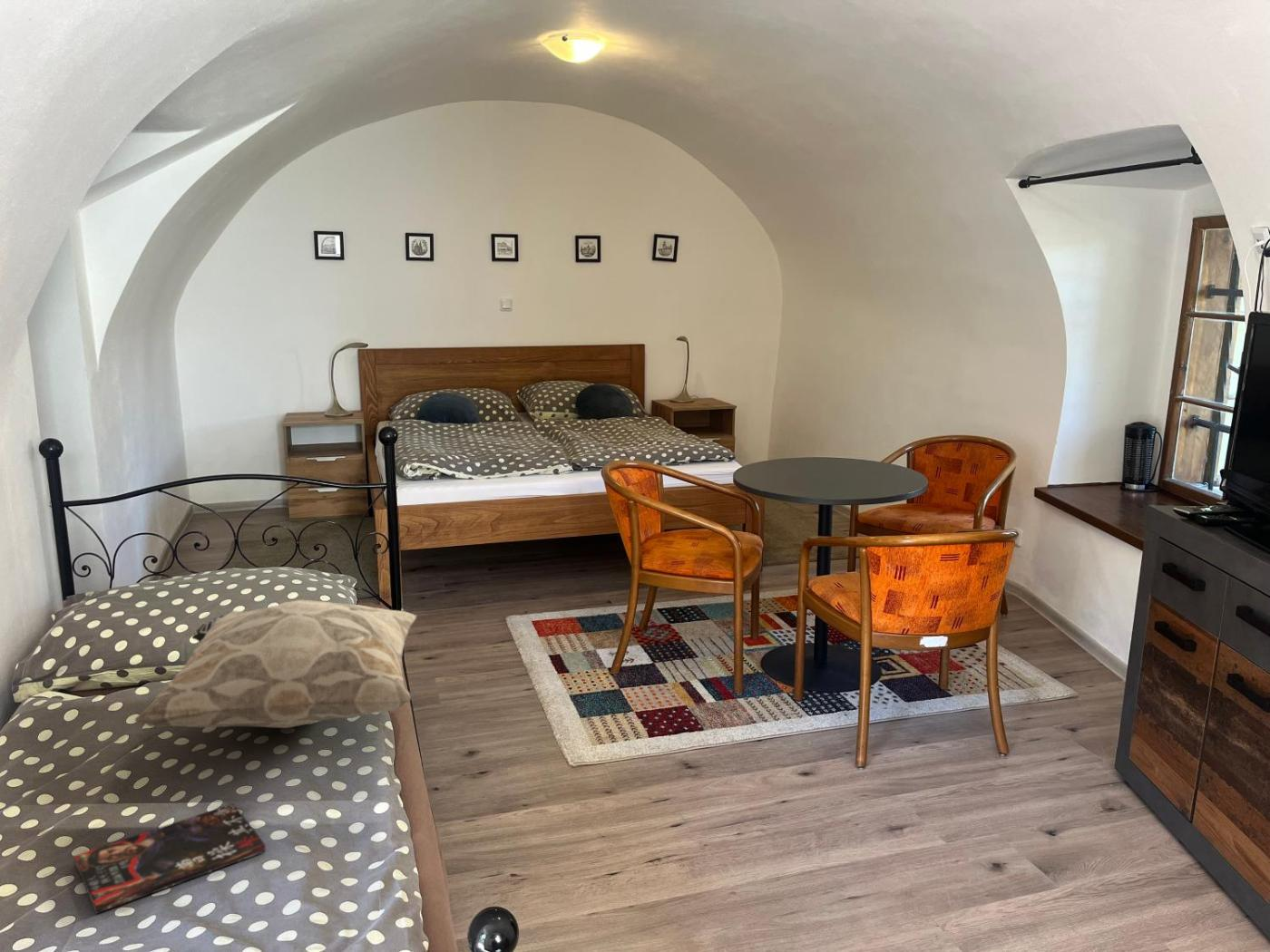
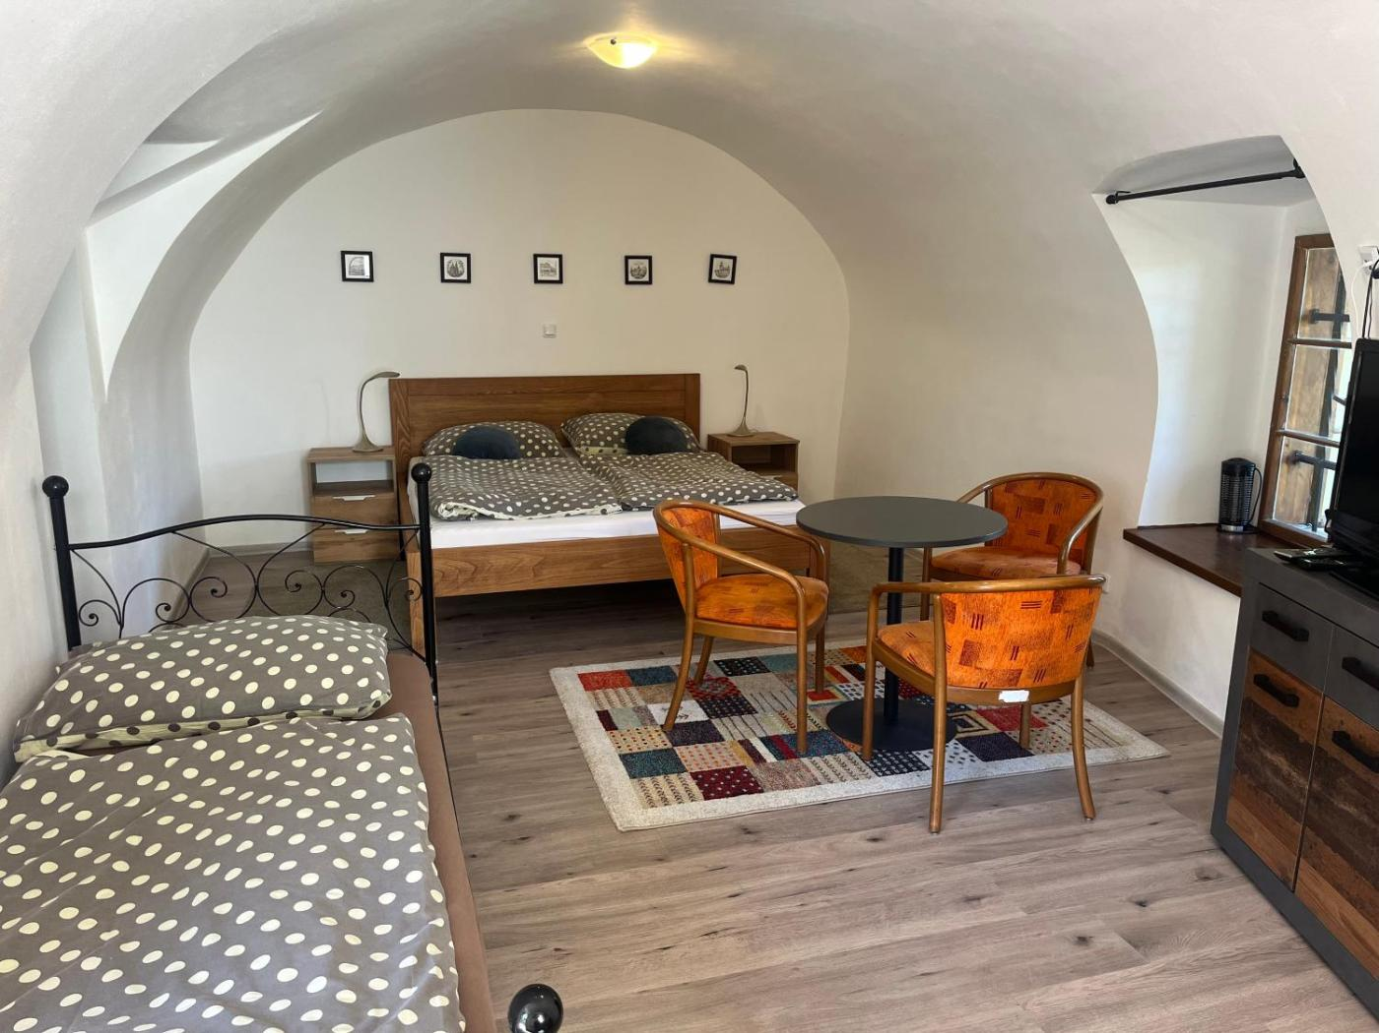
- book [73,802,267,915]
- decorative pillow [133,598,418,729]
